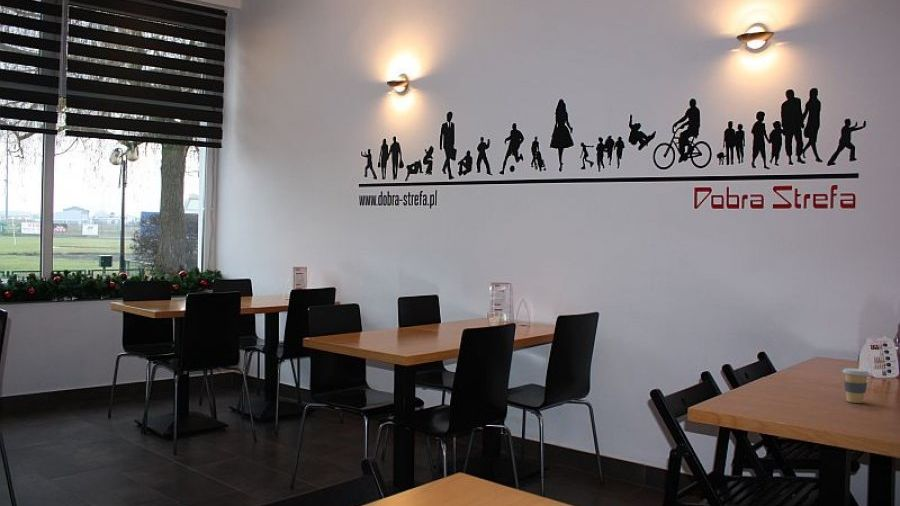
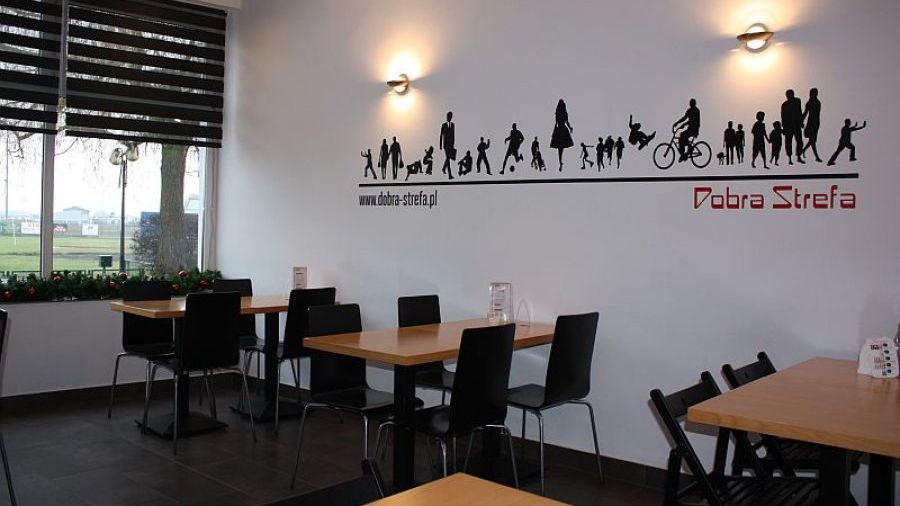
- coffee cup [842,367,870,404]
